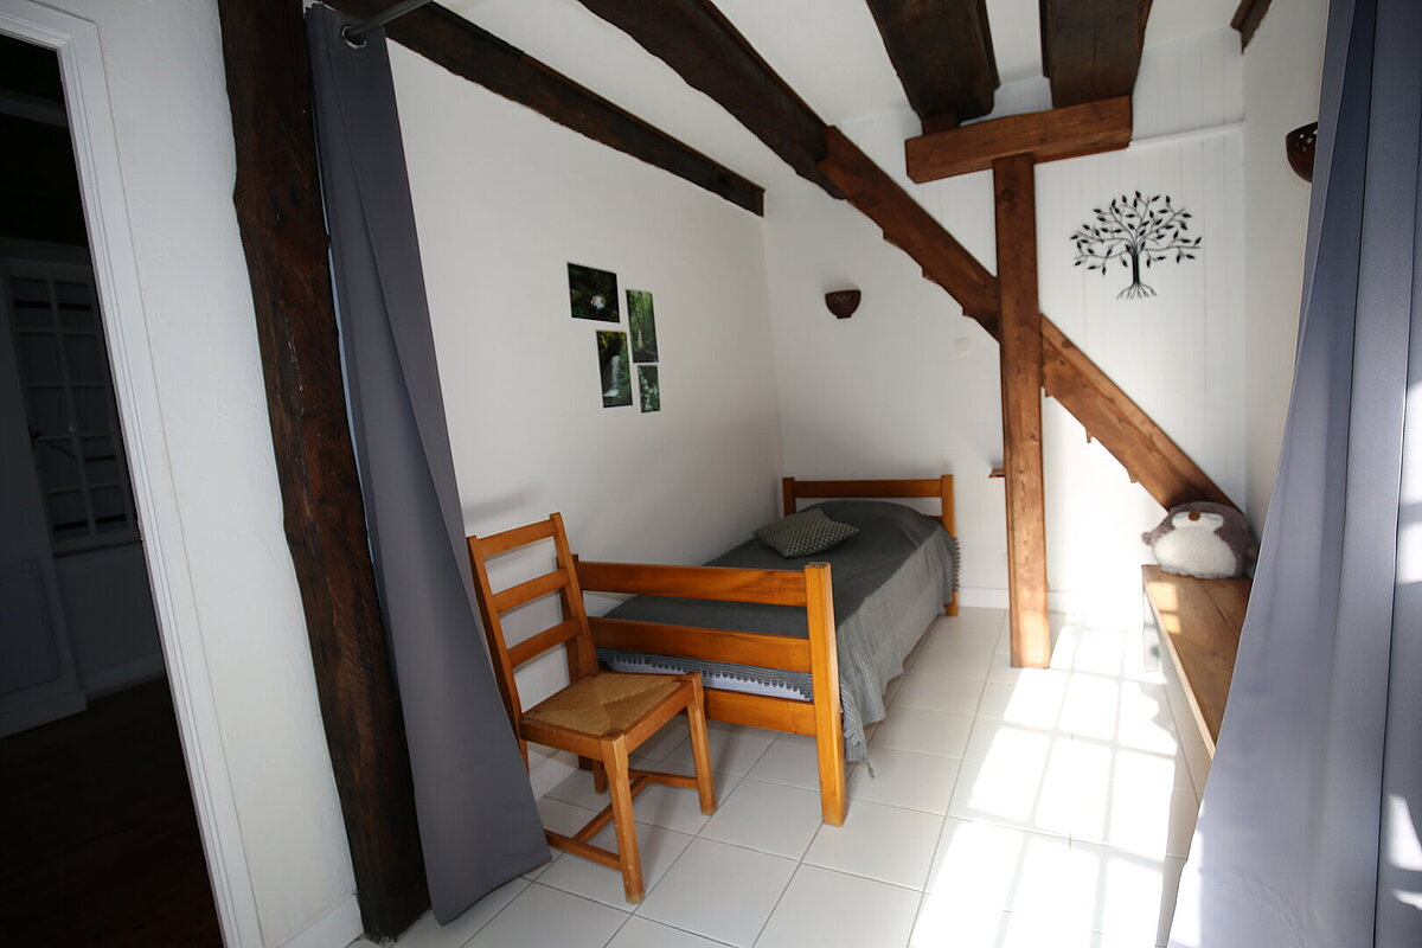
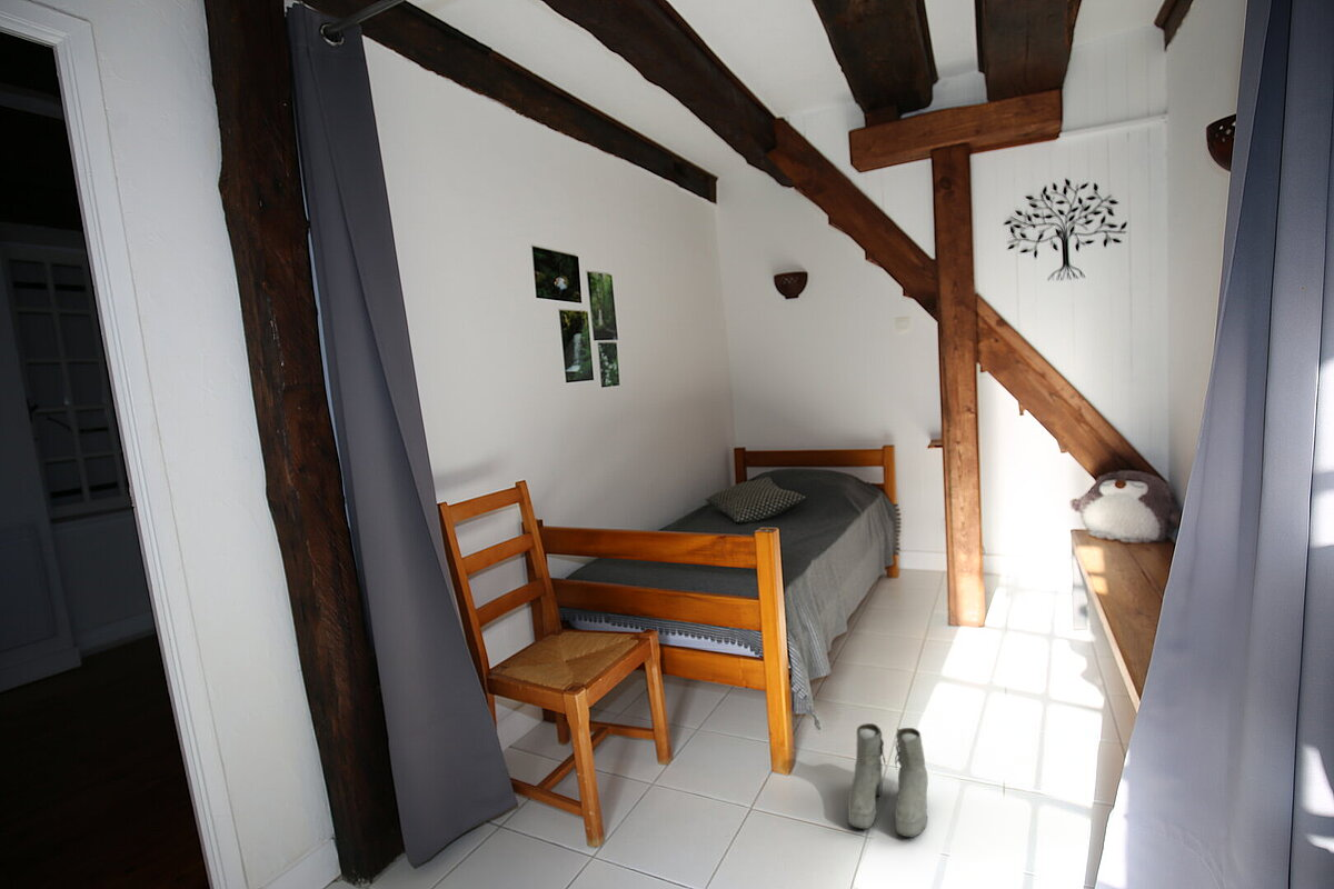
+ boots [847,722,929,838]
